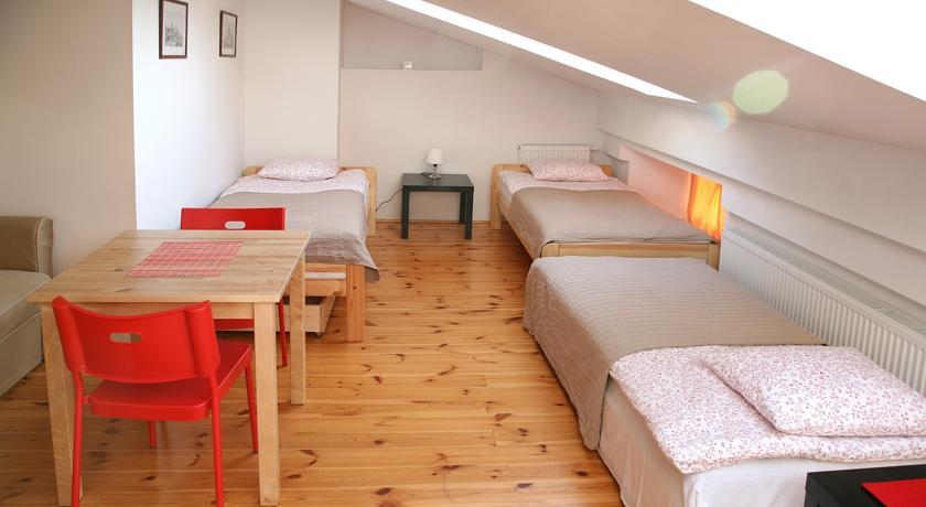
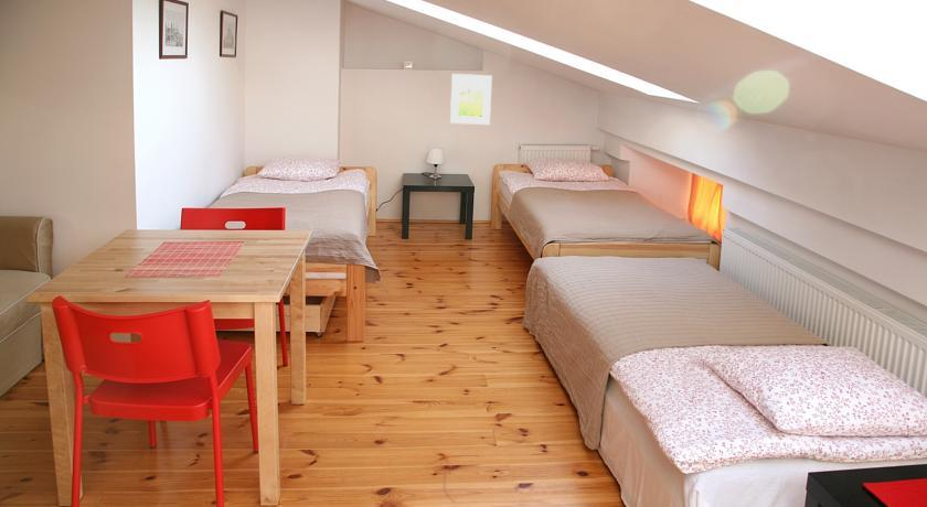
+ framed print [449,73,493,126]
